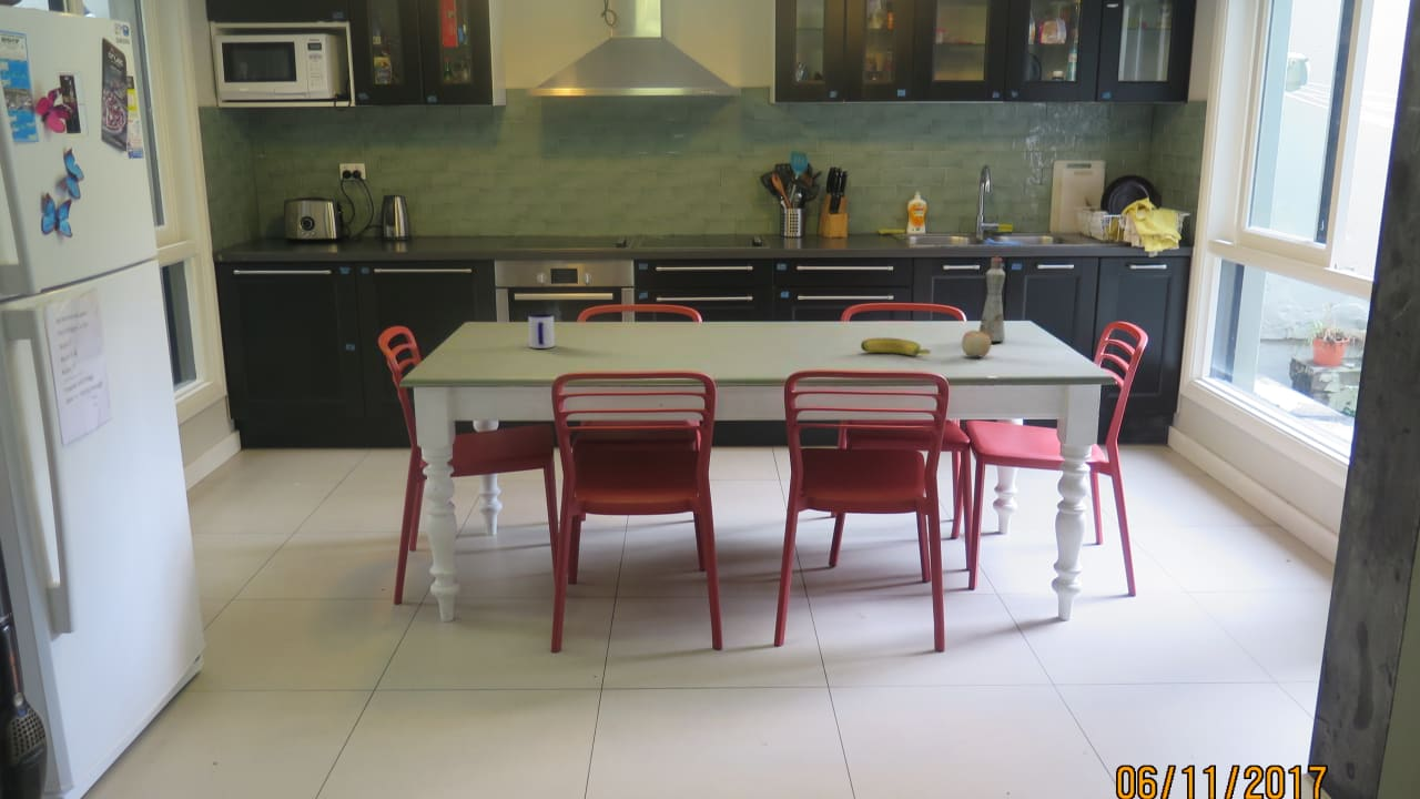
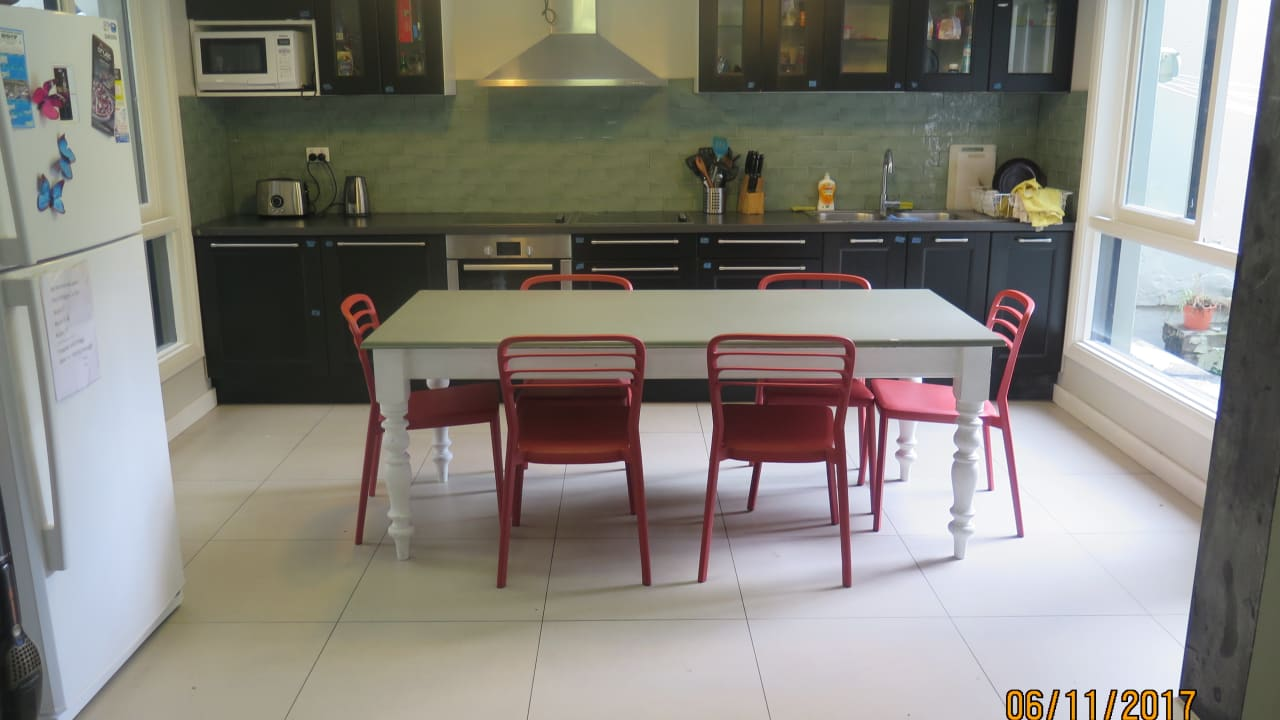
- apple [961,330,992,357]
- bottle [978,255,1006,343]
- mug [527,313,556,350]
- banana [860,336,932,357]
